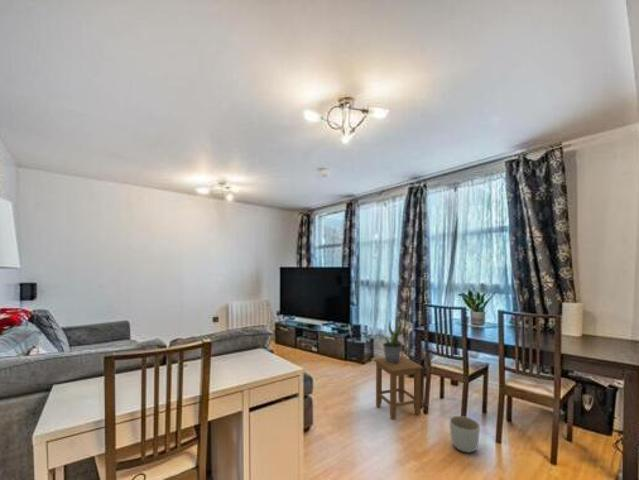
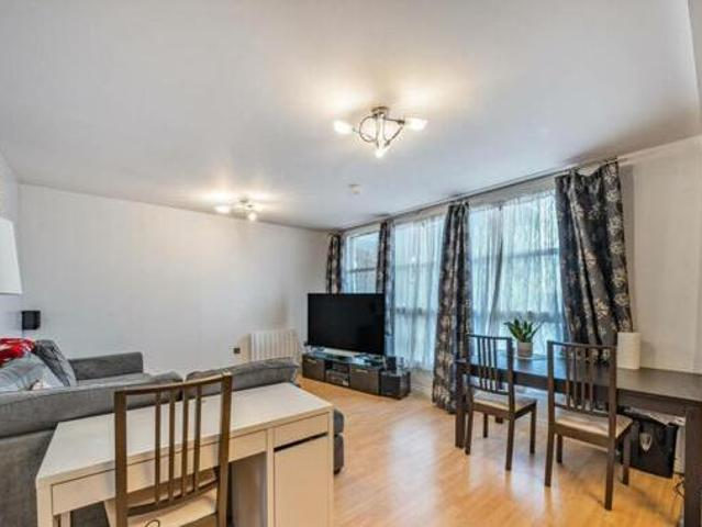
- potted plant [382,320,403,364]
- stool [373,355,424,421]
- planter [449,415,481,454]
